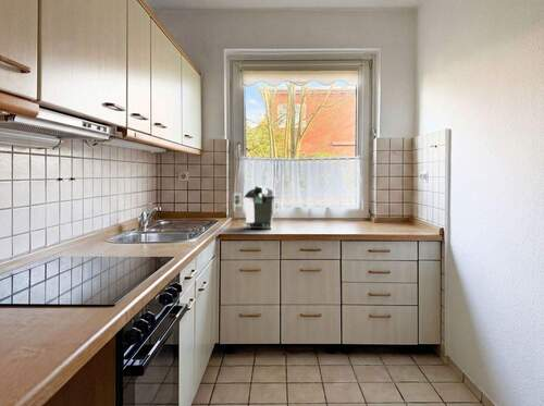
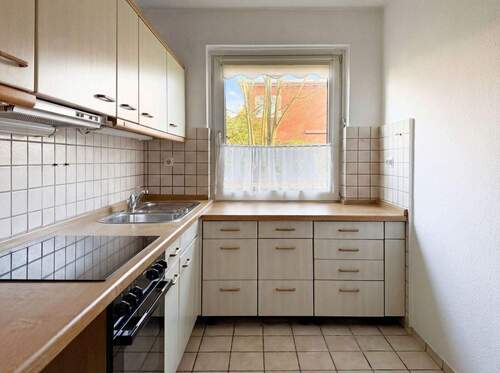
- coffee maker [233,184,275,230]
